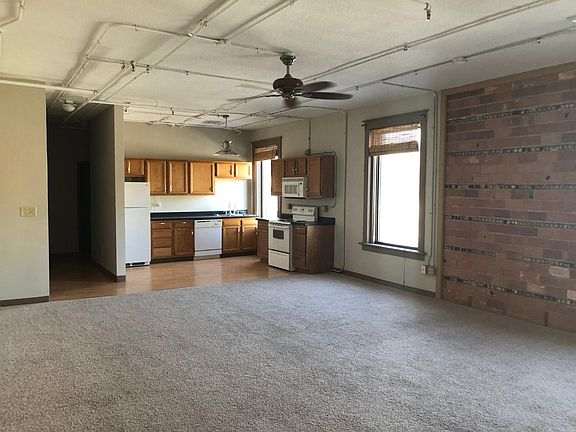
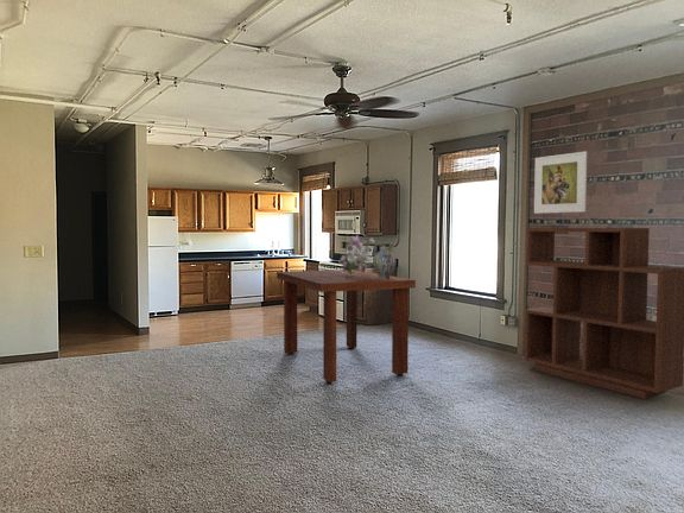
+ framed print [533,151,588,215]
+ ceramic jug [372,246,397,279]
+ bookcase [524,227,684,400]
+ bouquet [338,229,376,274]
+ dining table [276,268,417,385]
